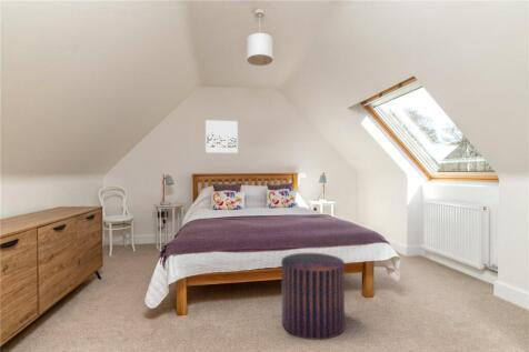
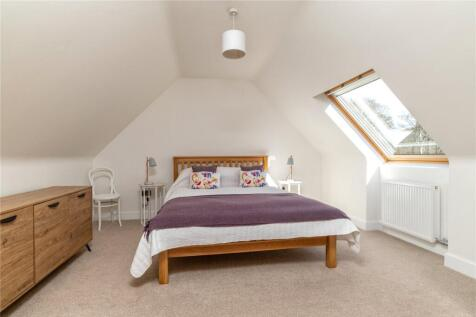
- pouf [280,252,346,341]
- wall art [204,119,239,153]
